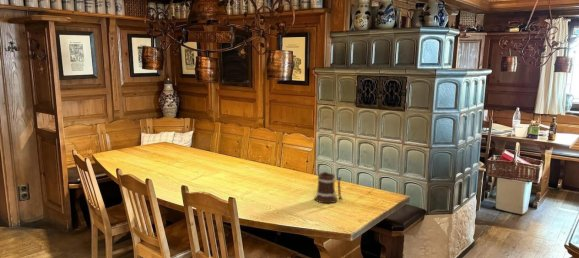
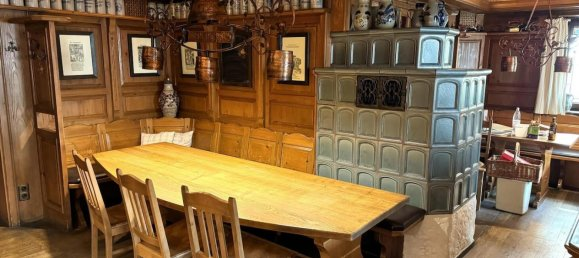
- beer mug [313,171,344,204]
